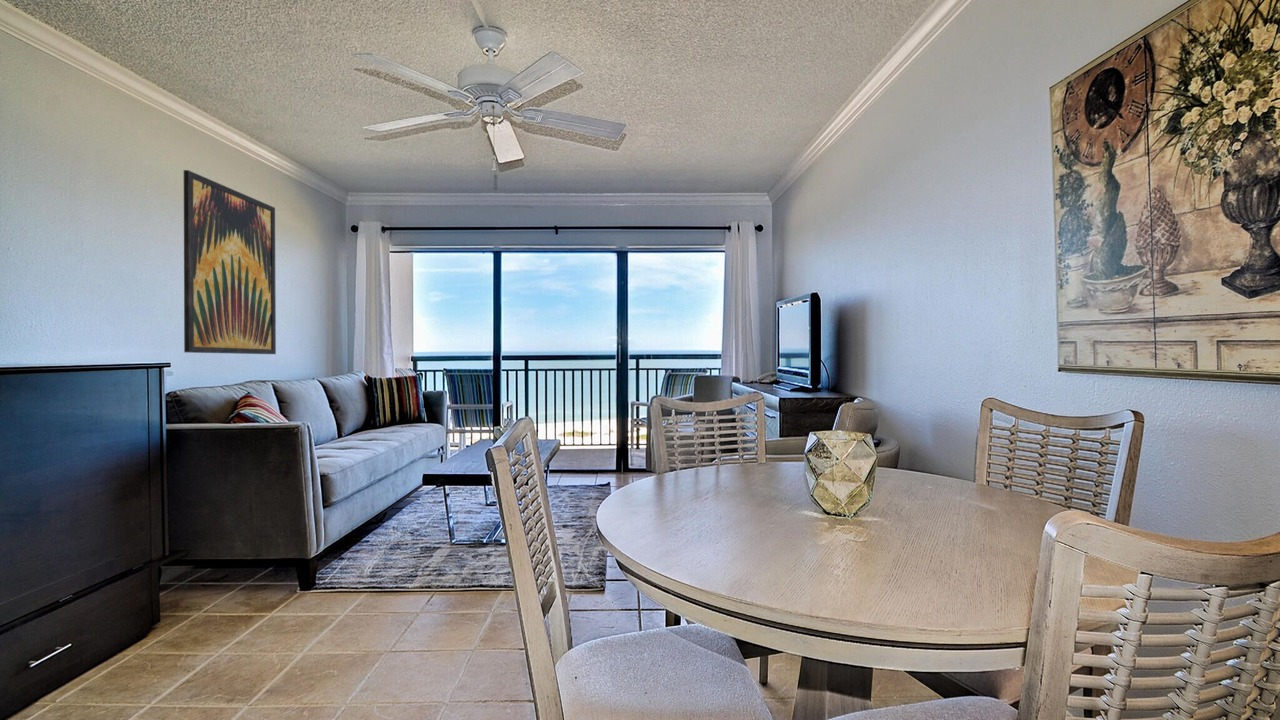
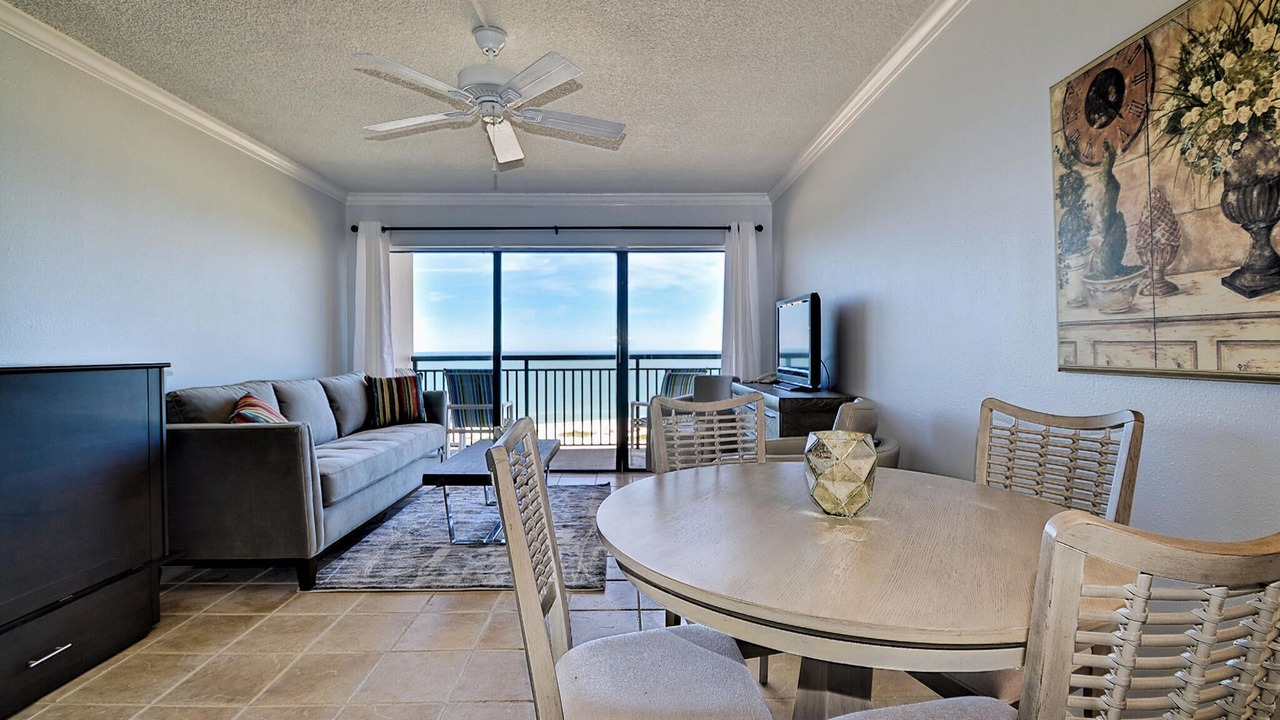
- wall art [183,169,277,355]
